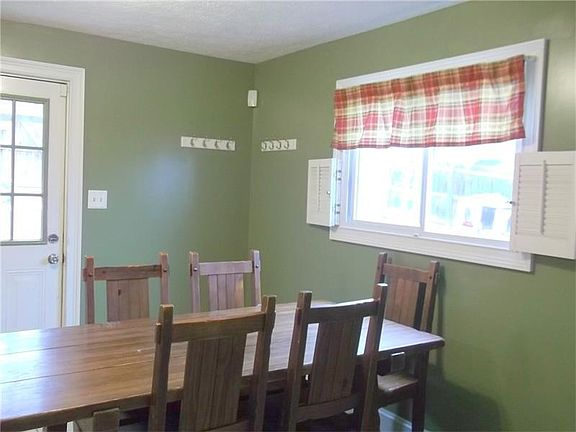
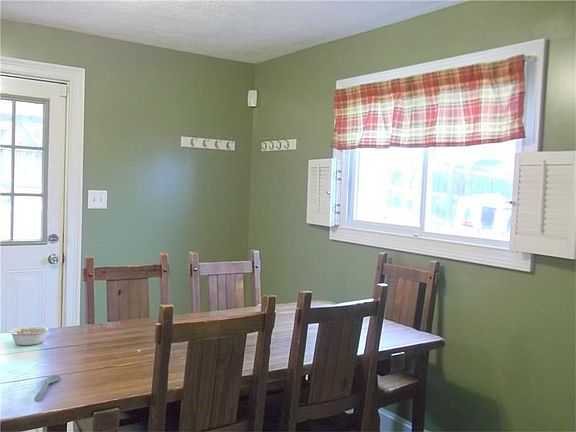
+ spoon [33,374,61,402]
+ legume [8,325,53,346]
